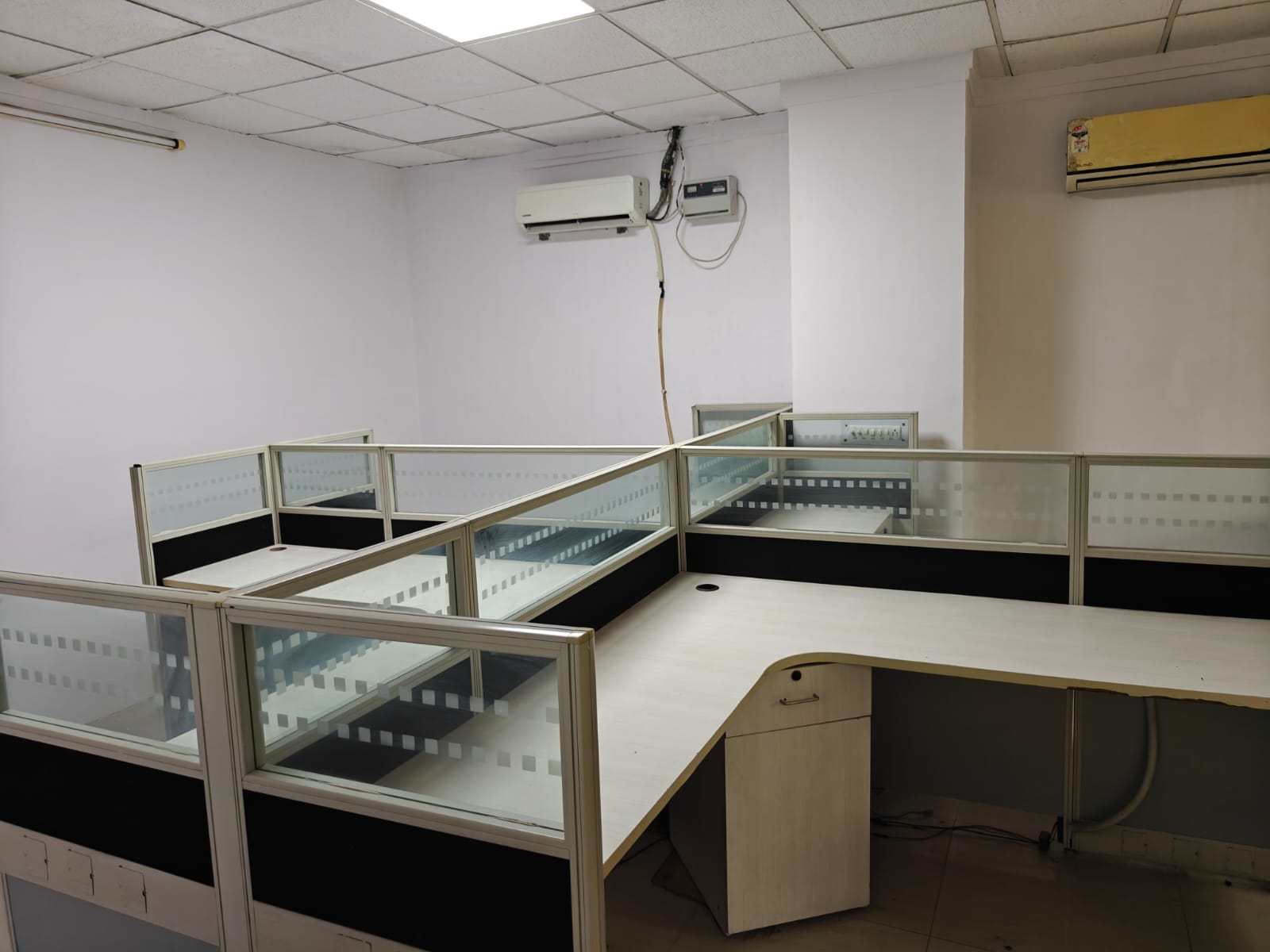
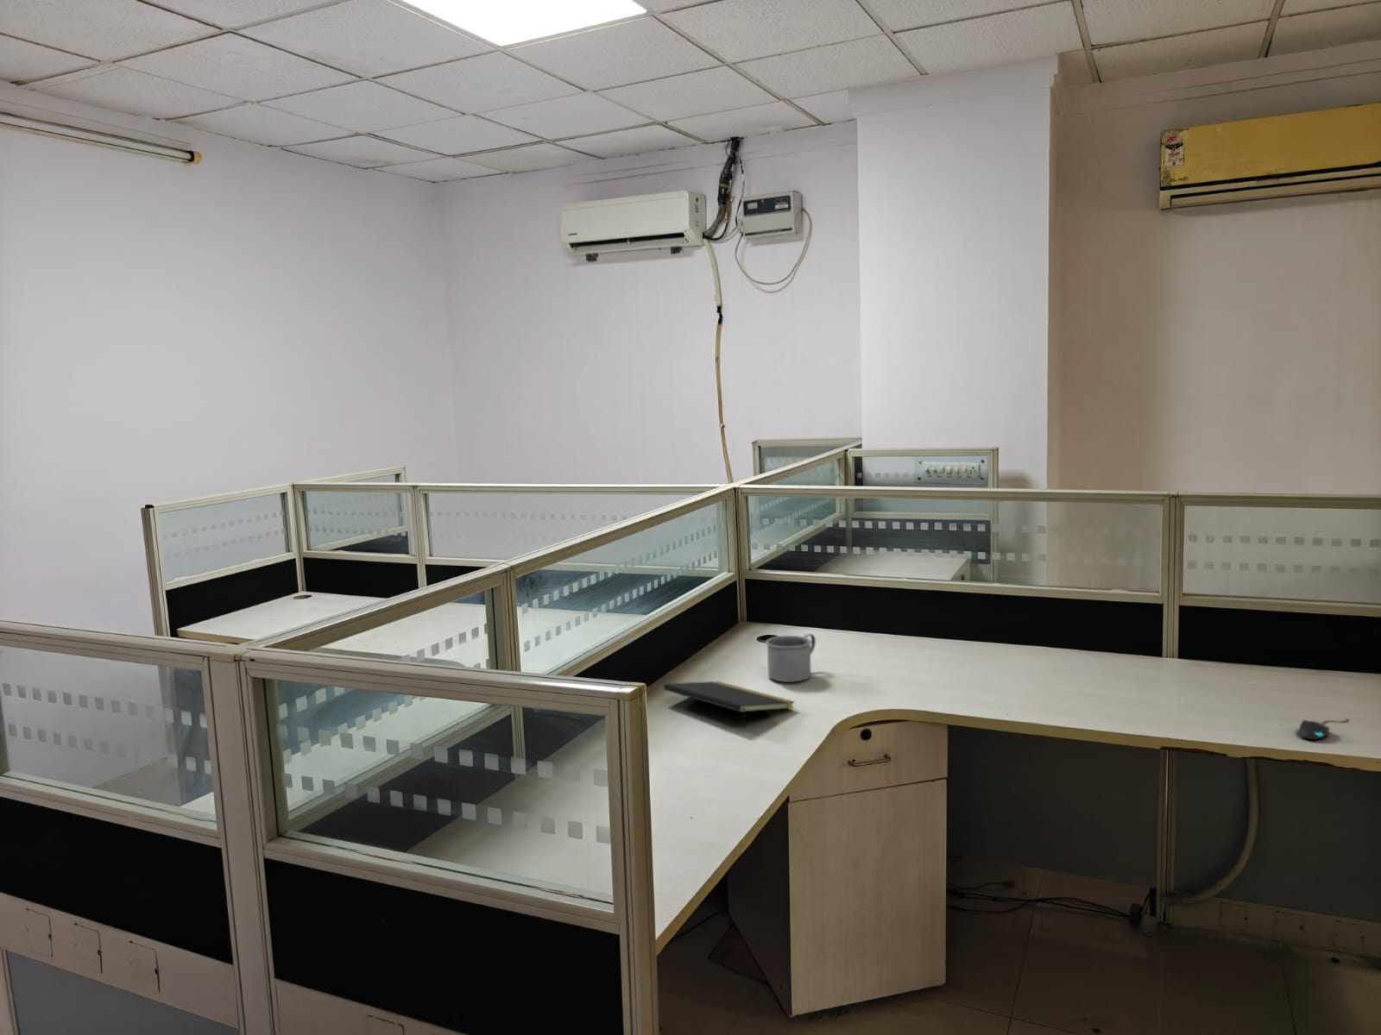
+ notepad [663,681,796,728]
+ mug [764,633,817,683]
+ mouse [1295,718,1348,740]
